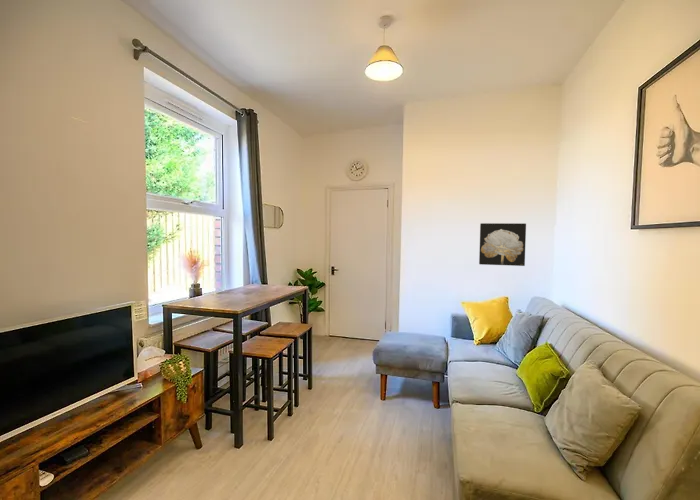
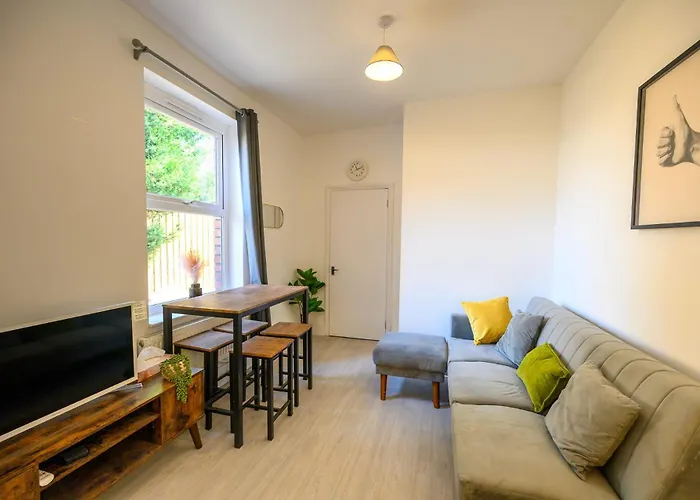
- wall art [478,222,527,267]
